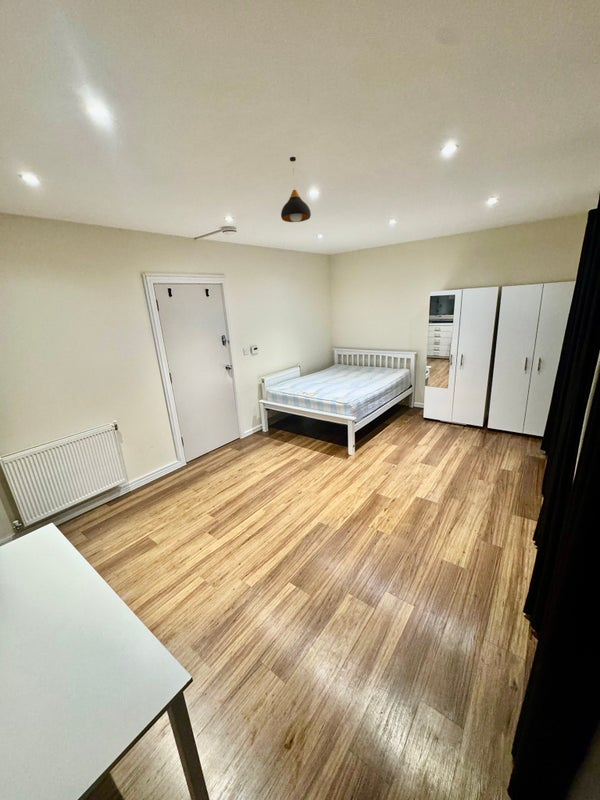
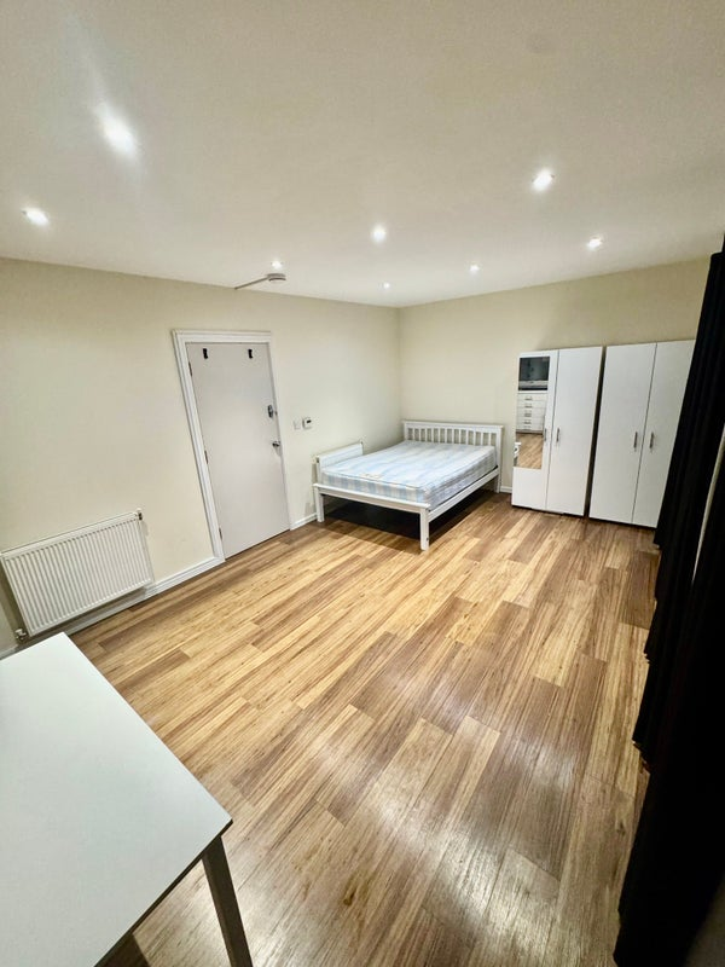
- pendant light [280,156,312,223]
